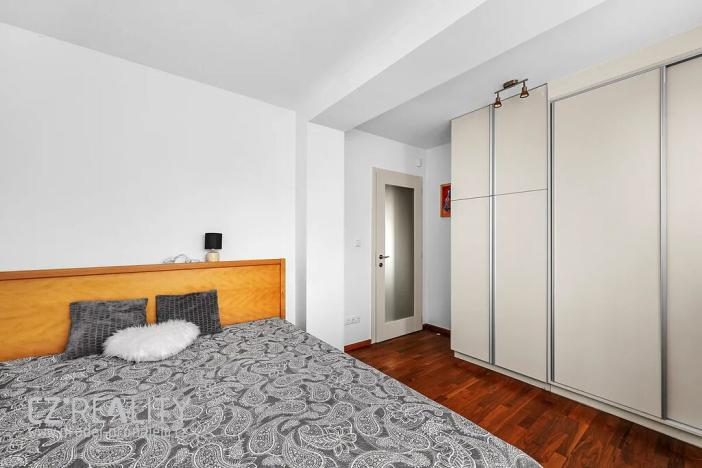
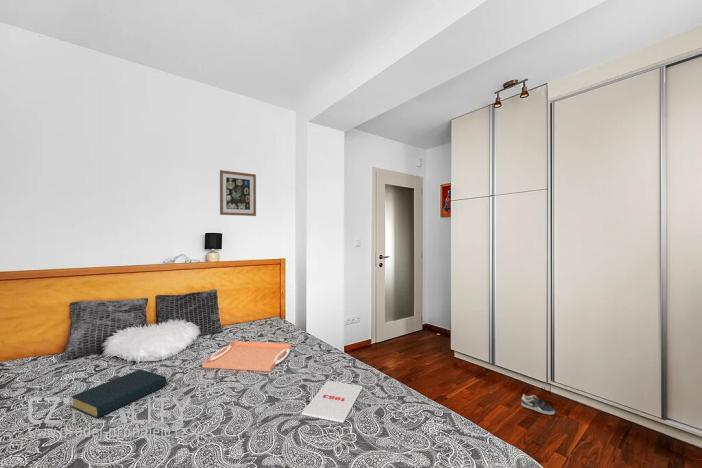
+ hardback book [70,368,167,419]
+ sneaker [520,393,556,415]
+ magazine [301,380,364,424]
+ wall art [219,169,257,217]
+ serving tray [201,340,292,372]
